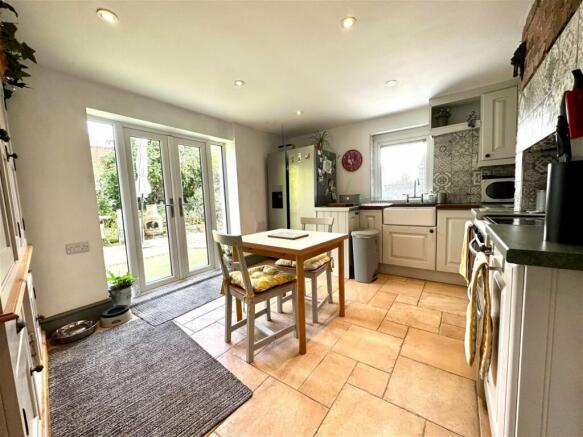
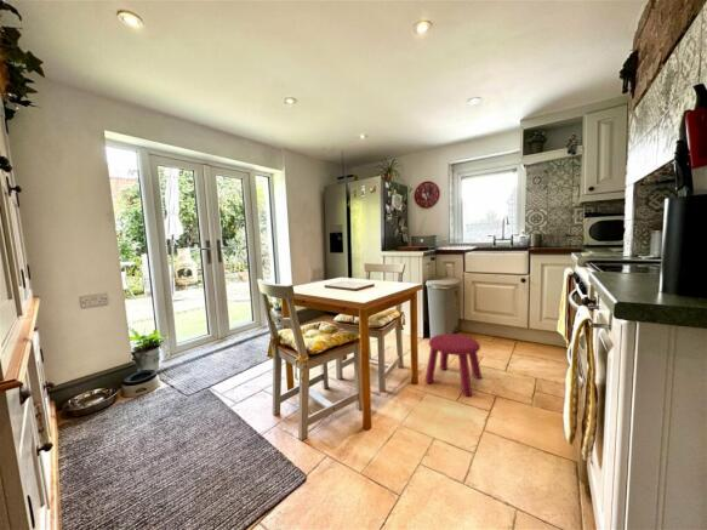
+ stool [423,332,483,398]
